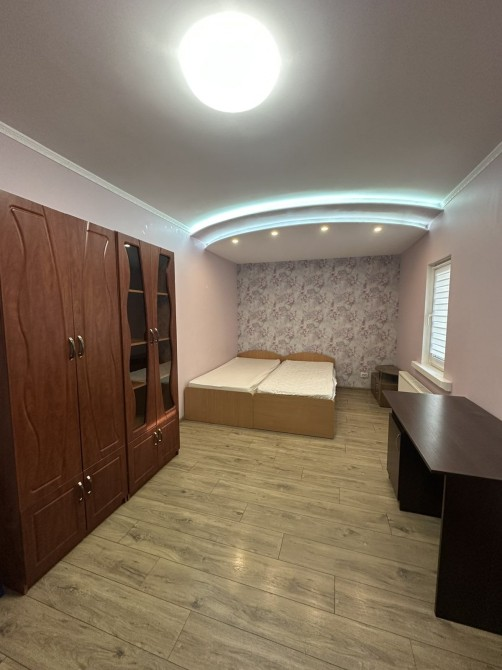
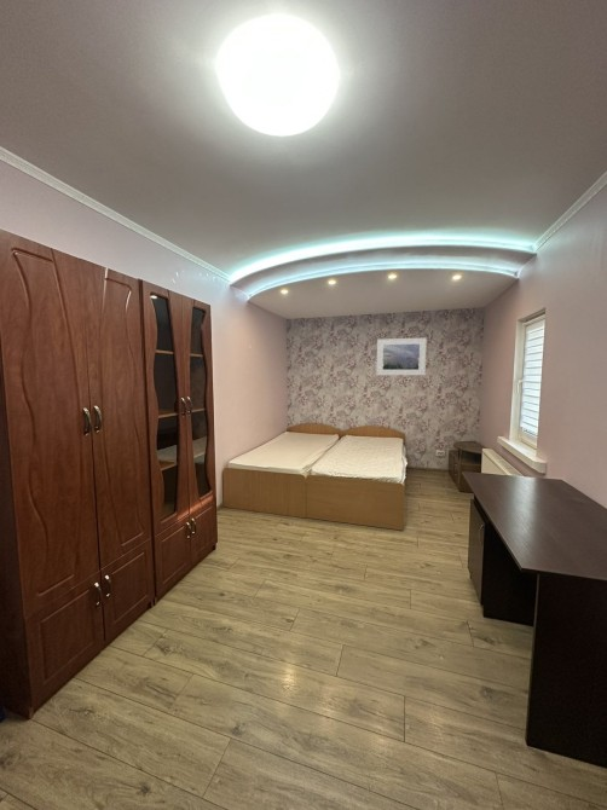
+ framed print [375,336,428,376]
